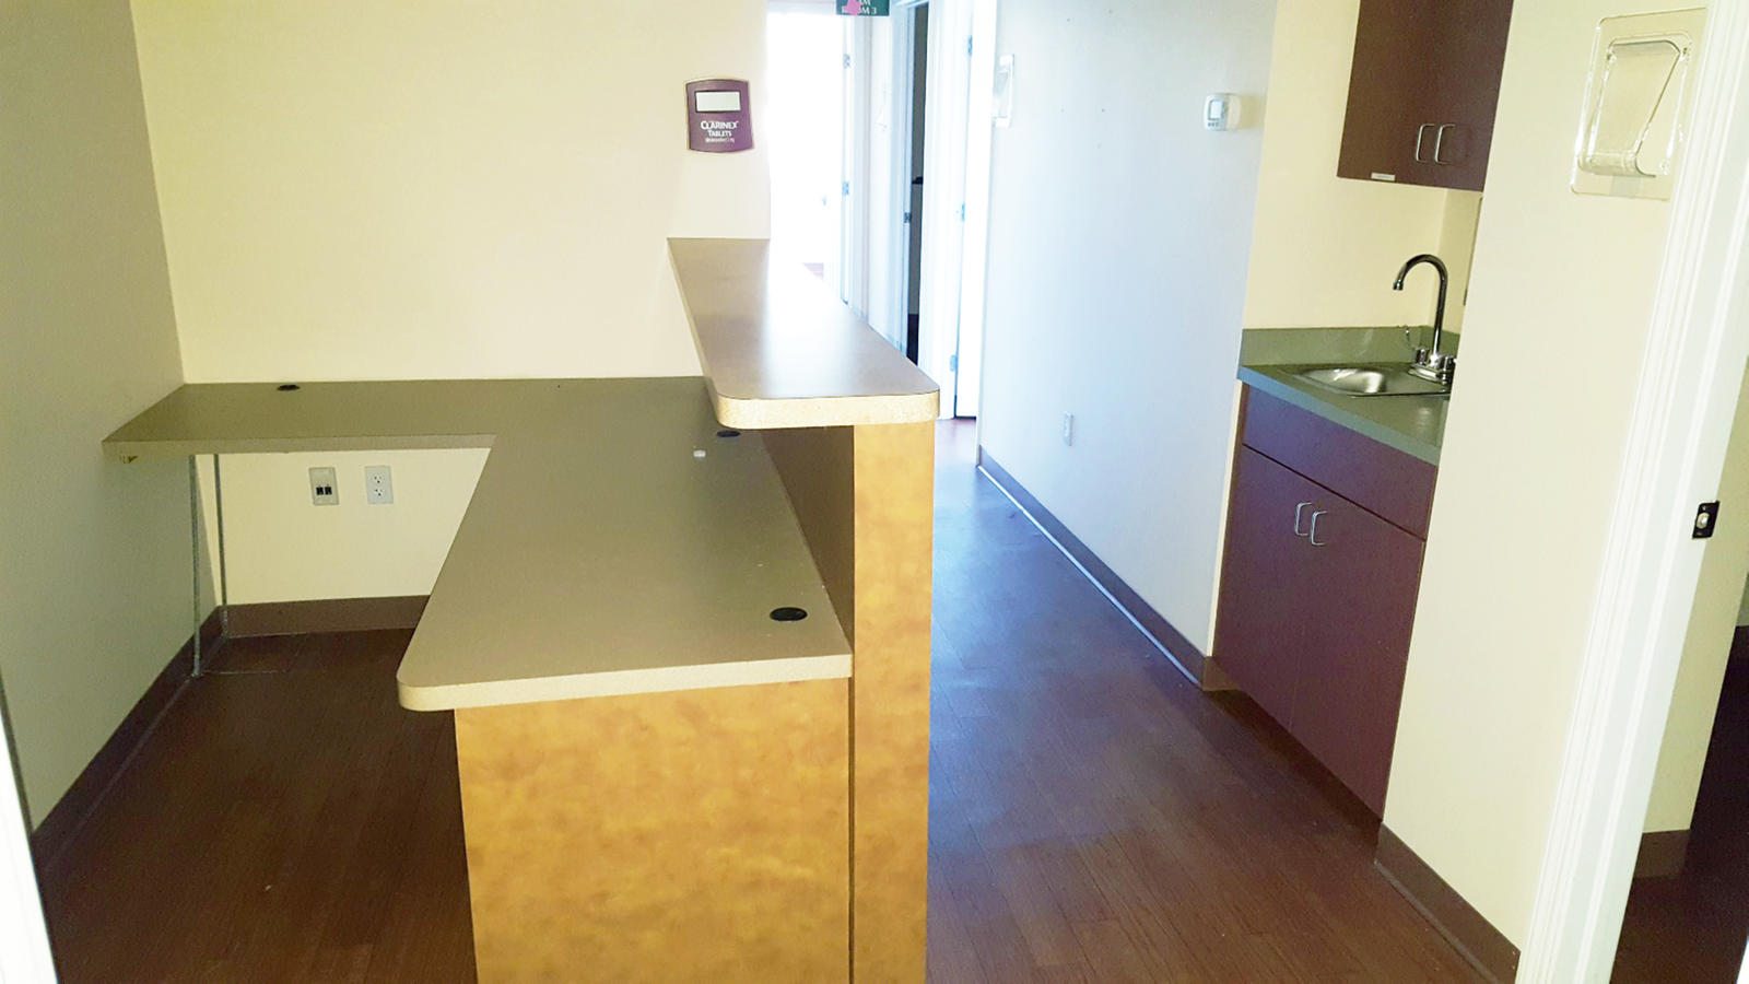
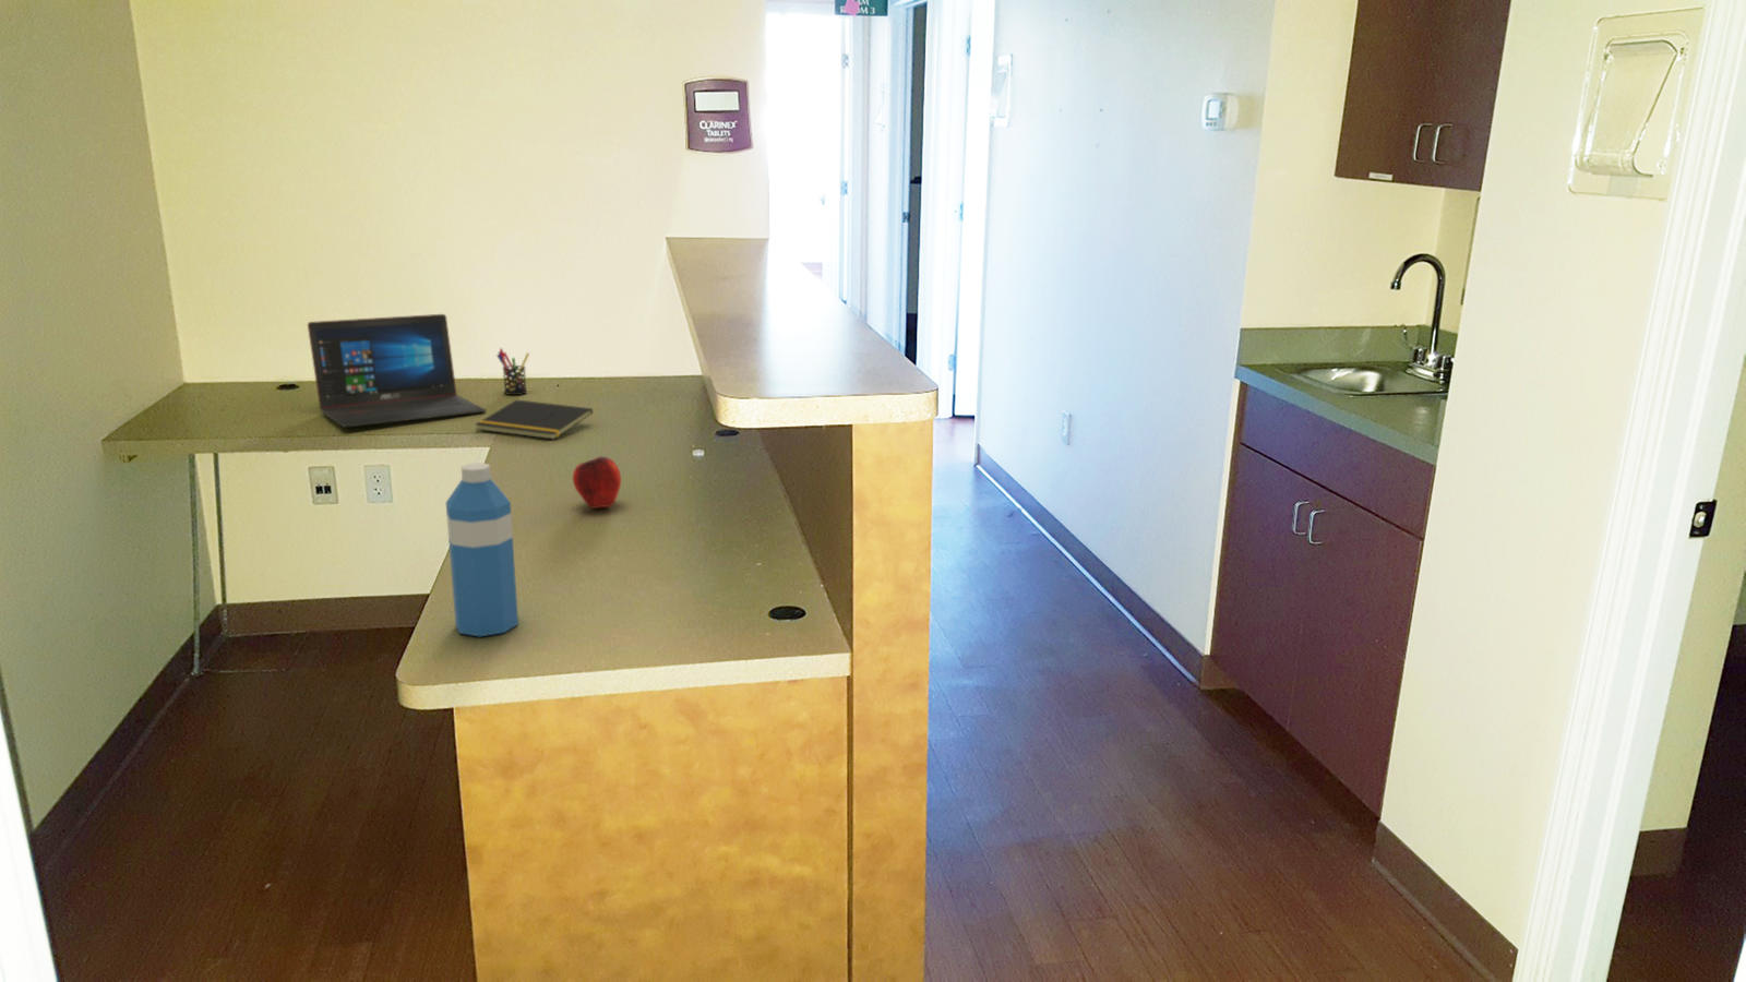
+ pen holder [495,347,530,396]
+ laptop [307,313,487,428]
+ notepad [475,398,594,441]
+ apple [572,454,622,510]
+ water bottle [444,462,519,637]
